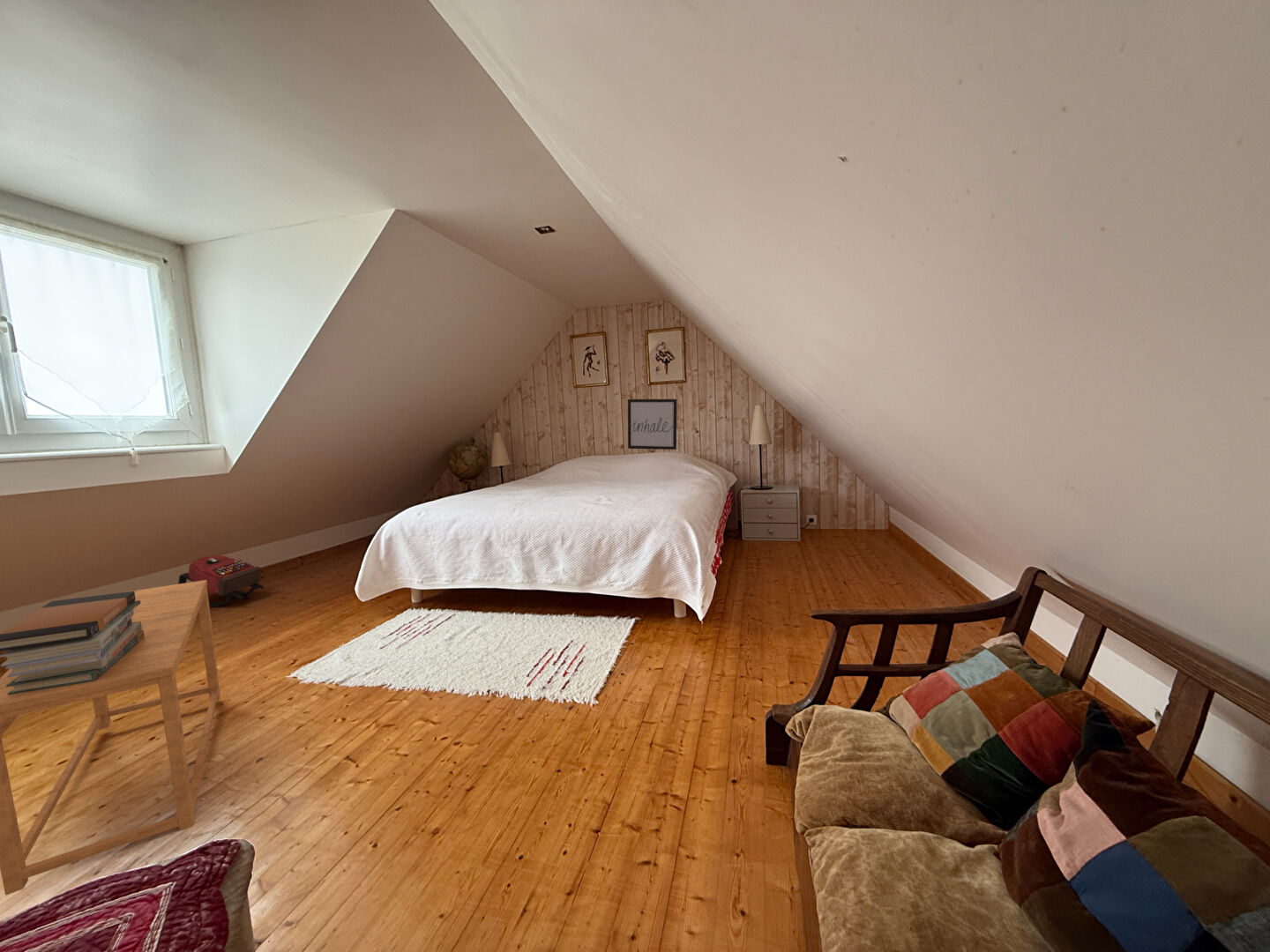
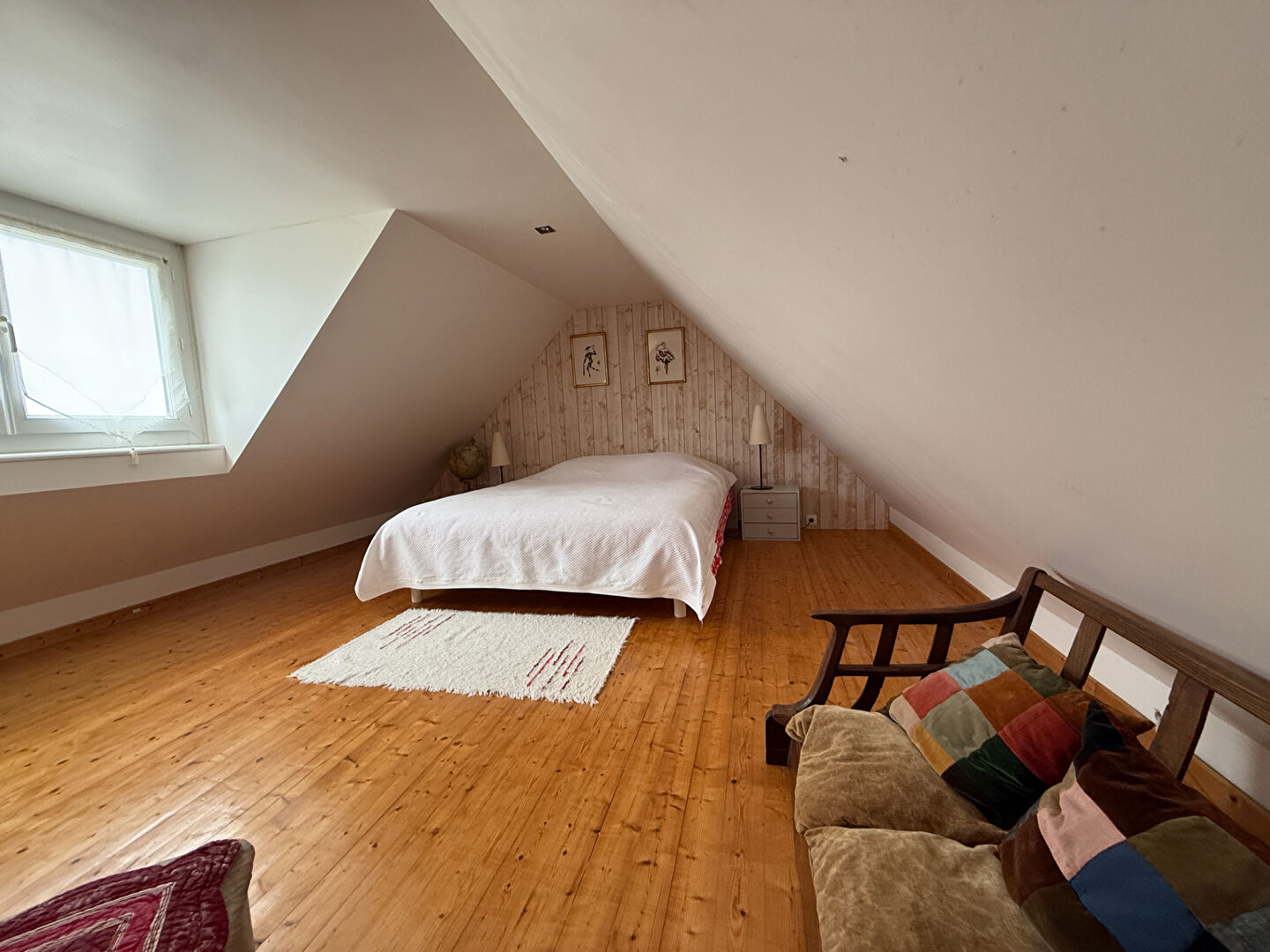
- wall art [627,398,678,450]
- backpack [177,554,265,608]
- side table [0,580,221,896]
- book stack [0,591,145,695]
